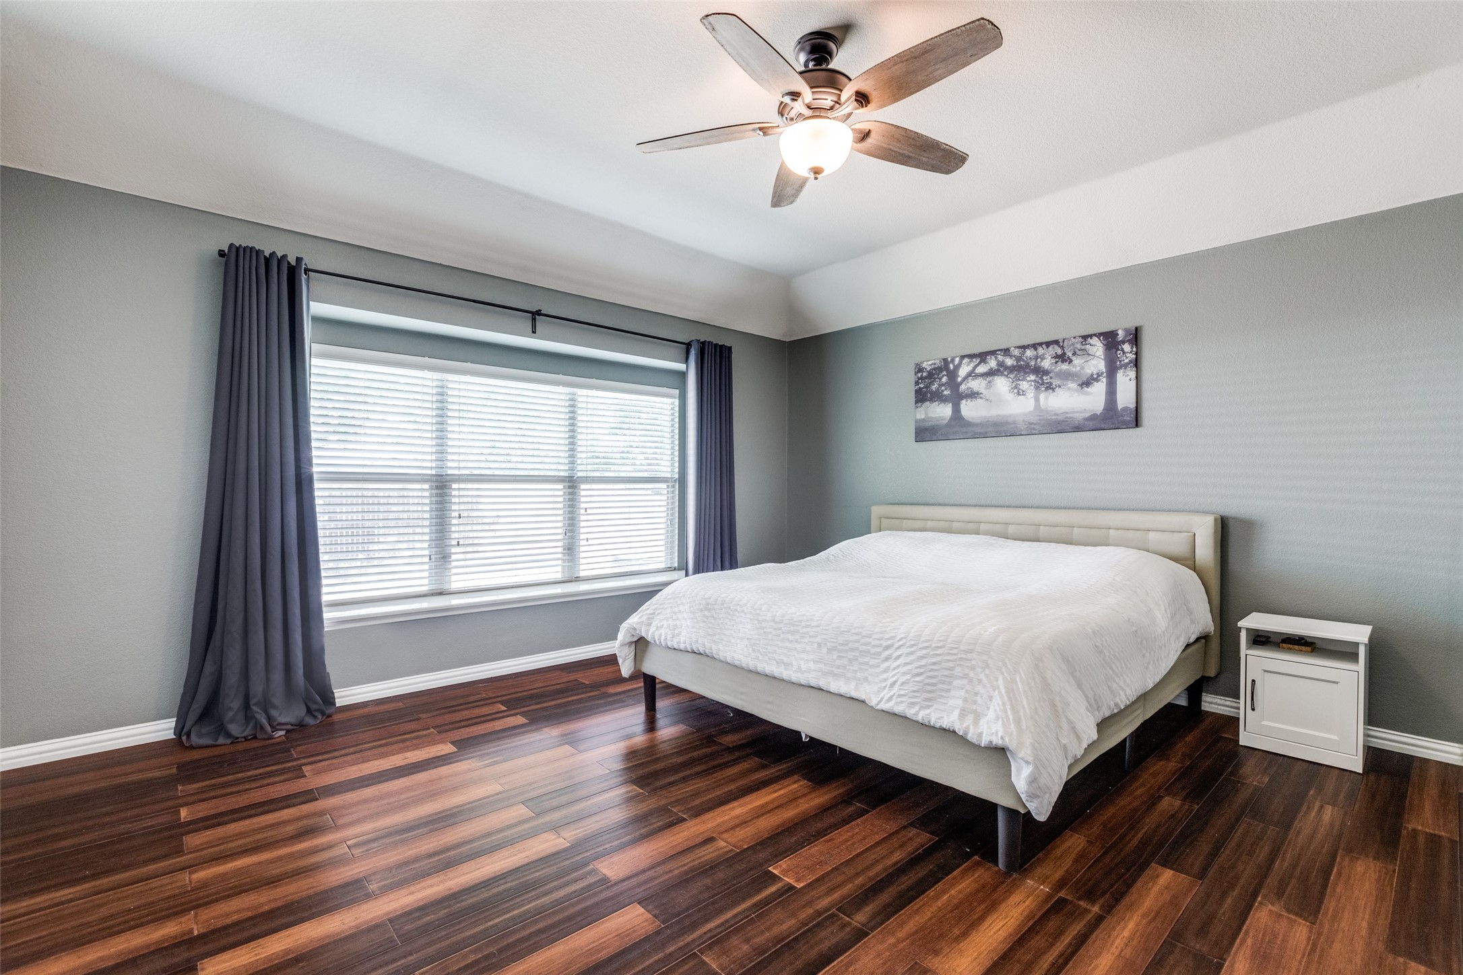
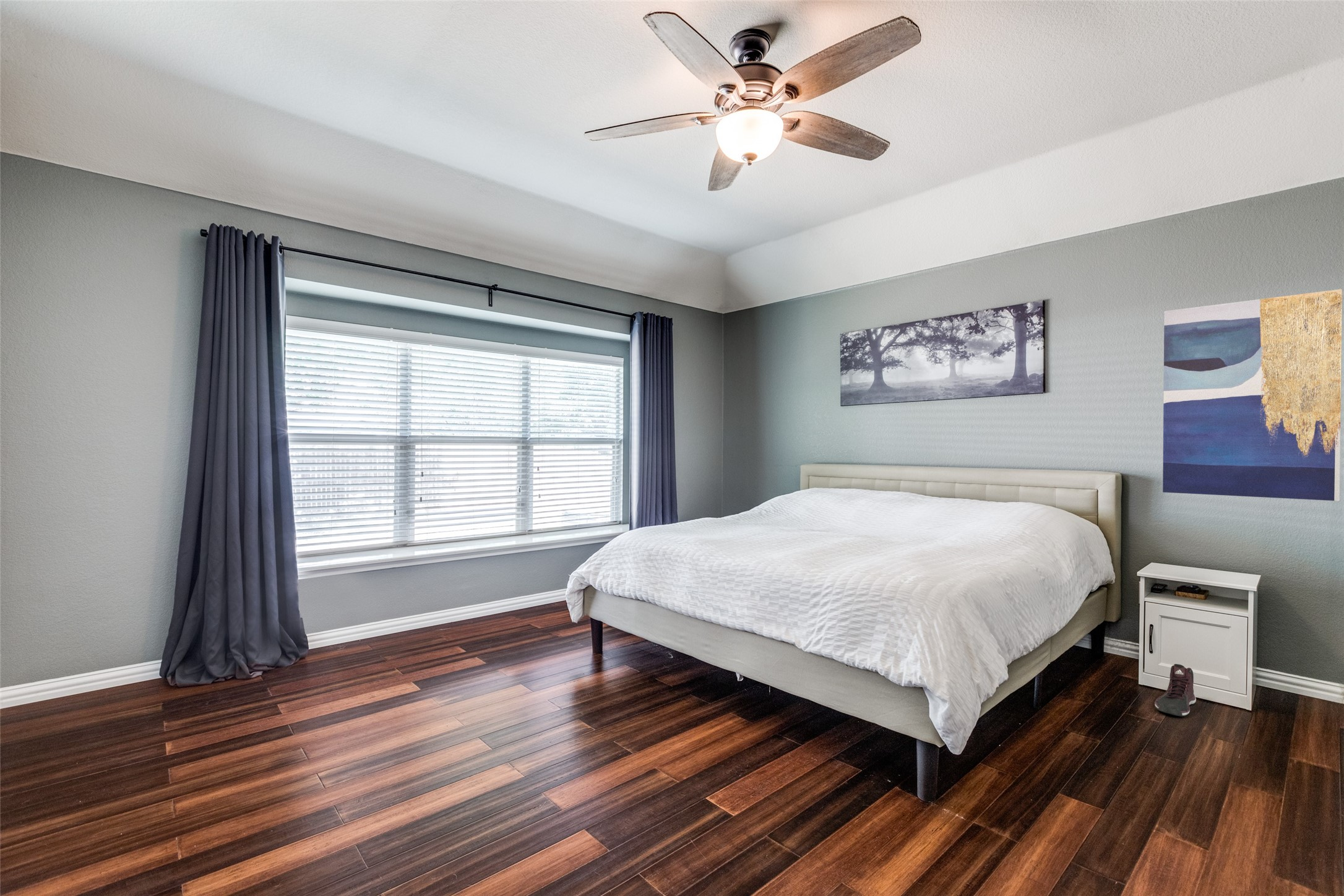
+ wall art [1162,288,1343,502]
+ sneaker [1155,663,1197,717]
